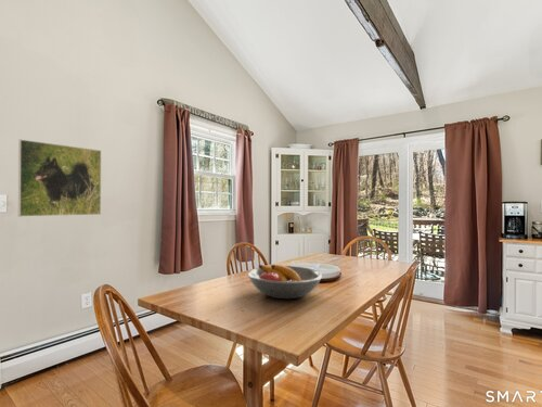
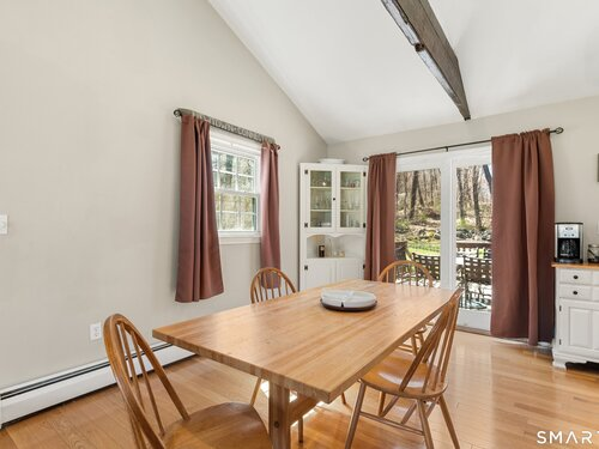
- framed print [17,138,102,218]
- fruit bowl [247,264,323,300]
